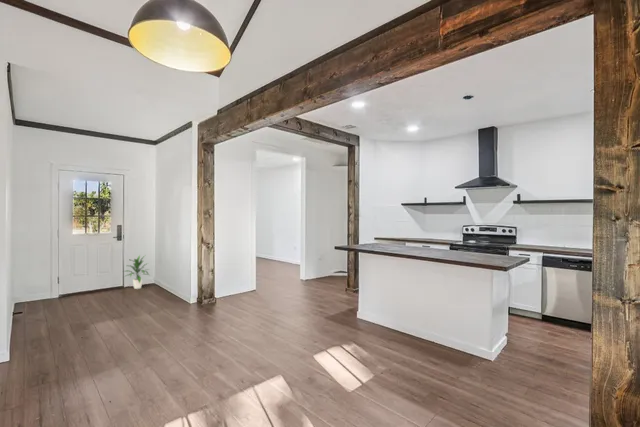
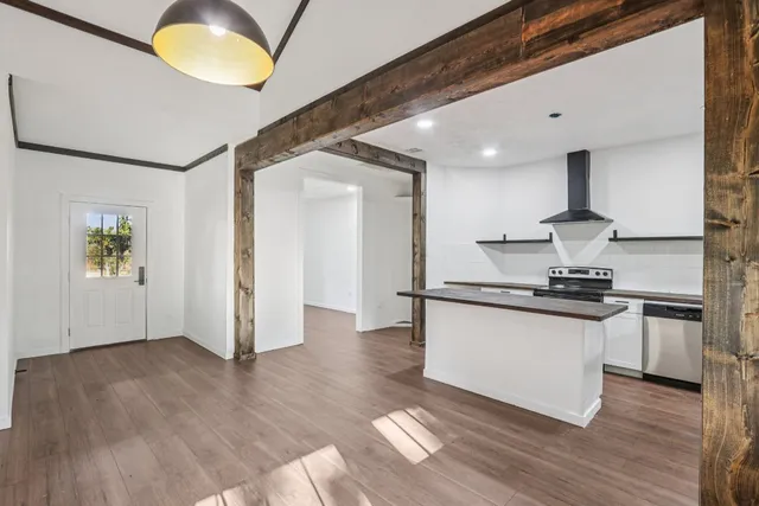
- indoor plant [122,254,152,290]
